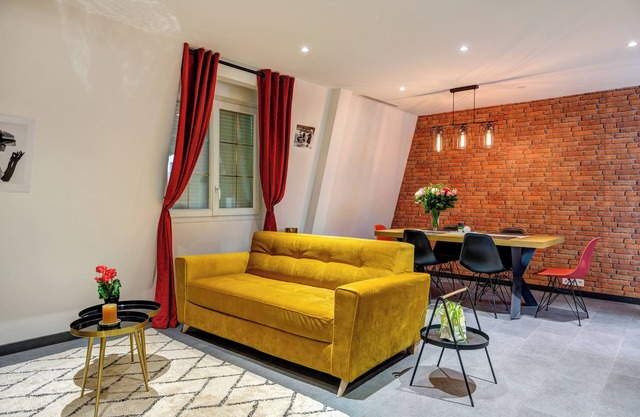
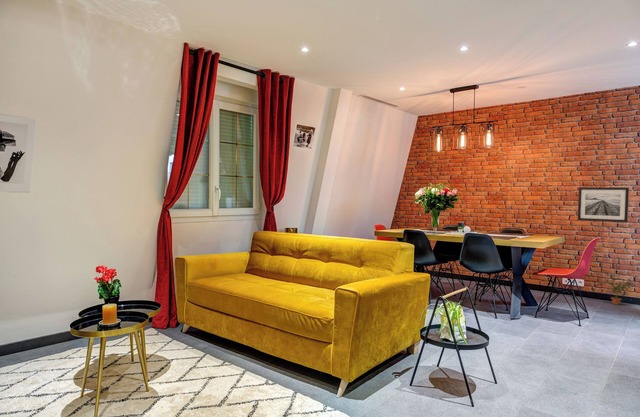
+ potted plant [599,273,635,306]
+ wall art [577,187,630,223]
